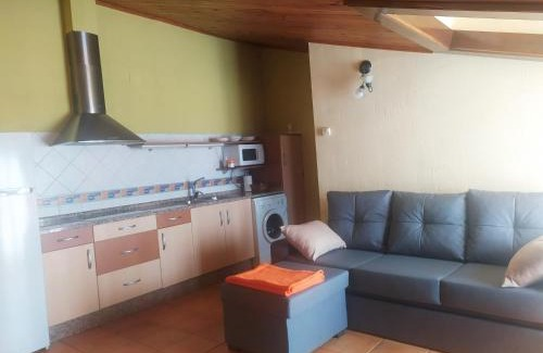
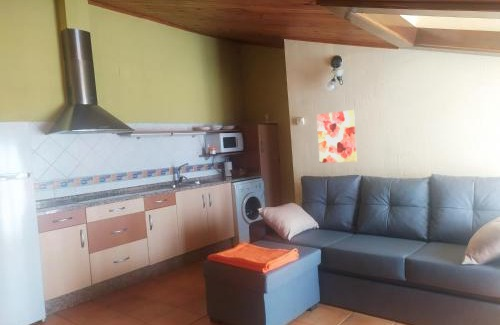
+ wall art [316,109,358,164]
